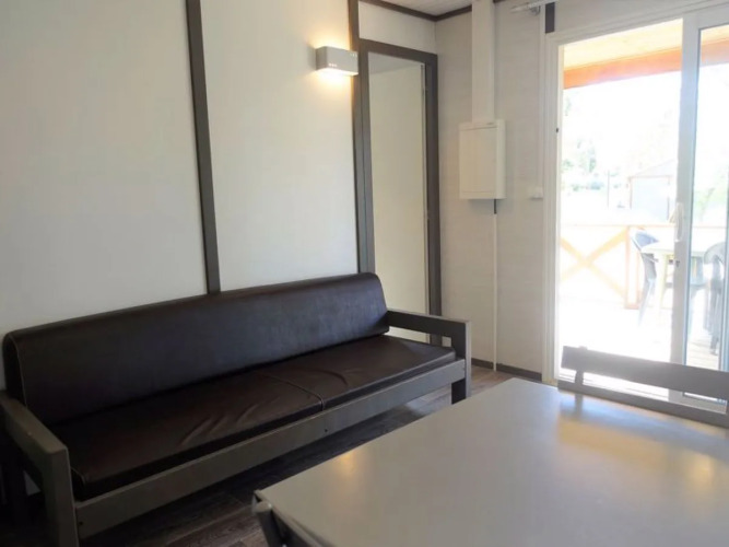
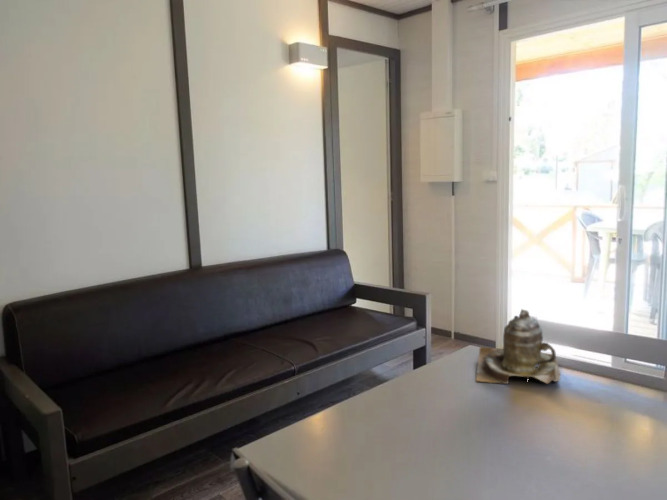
+ teapot [475,308,561,385]
